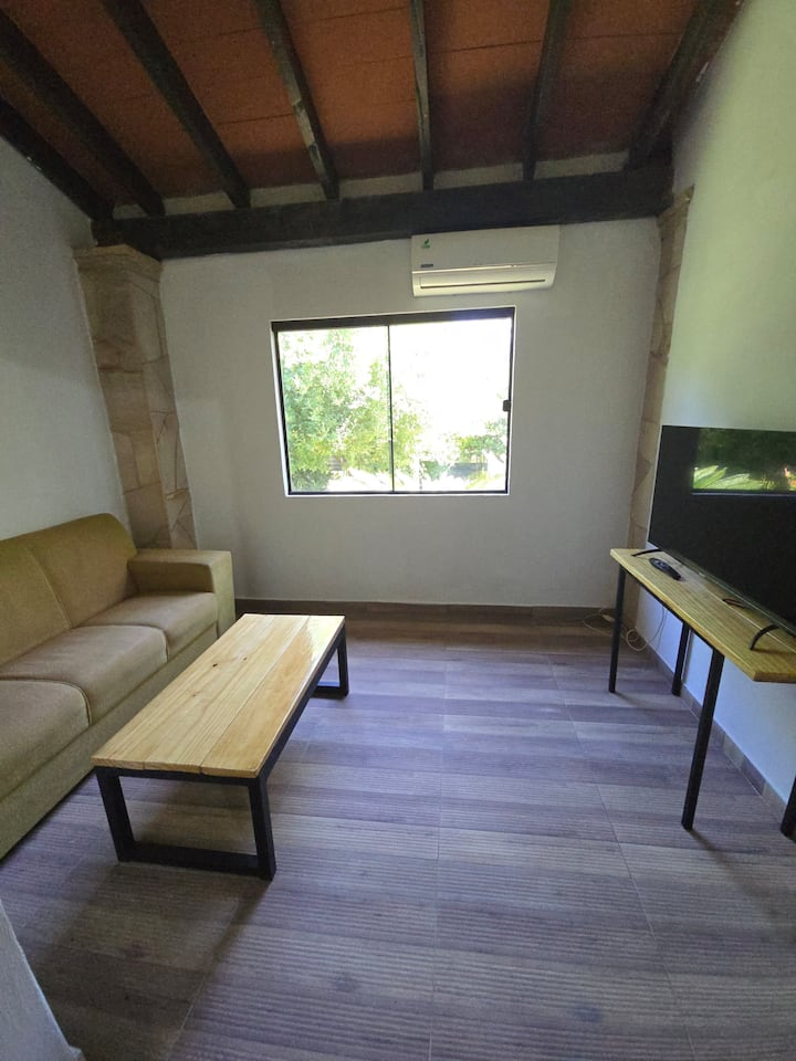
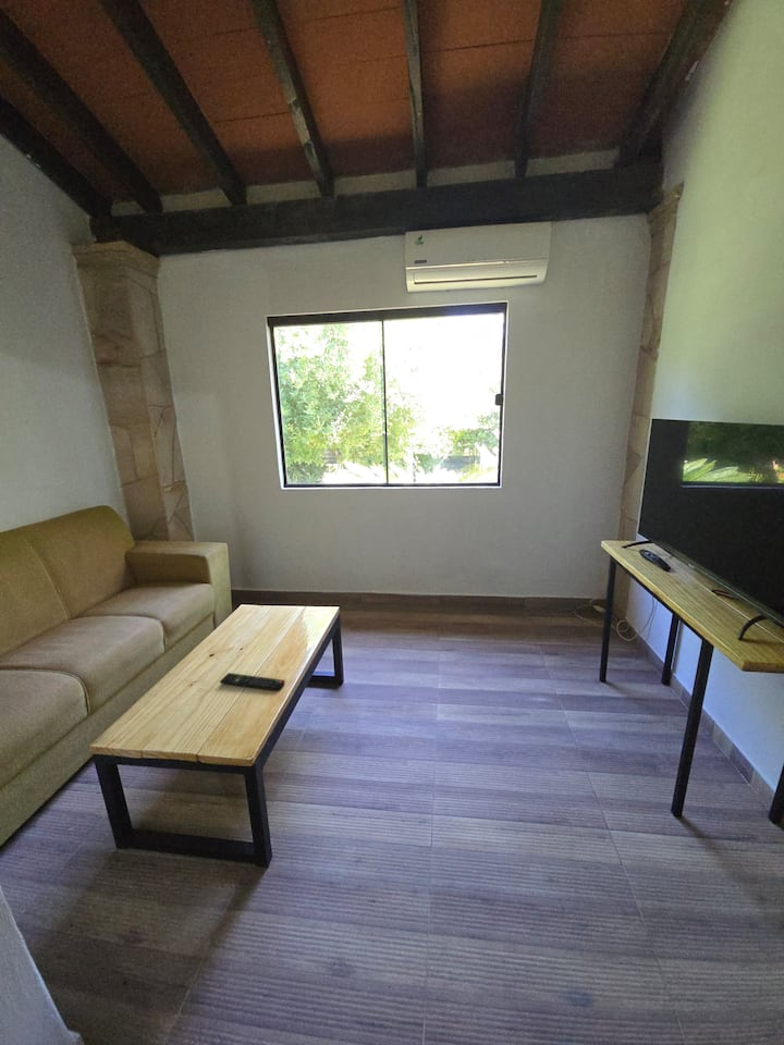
+ remote control [219,672,285,692]
